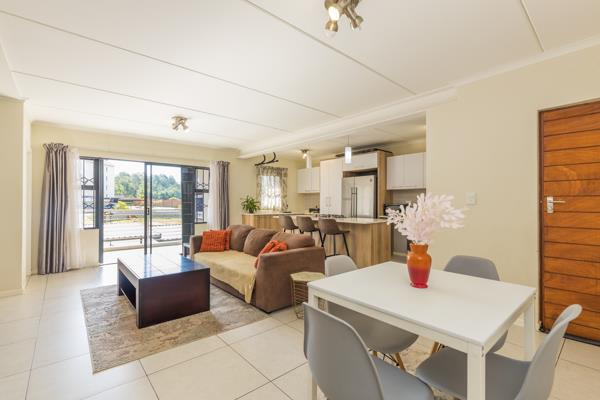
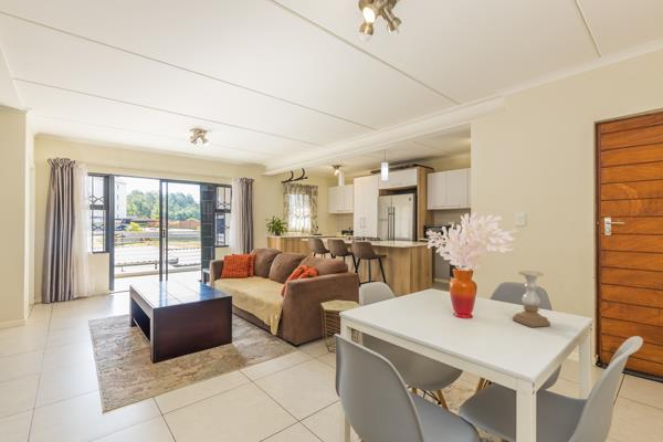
+ candle holder [512,270,551,328]
